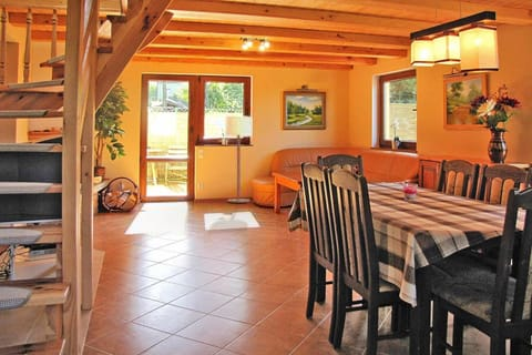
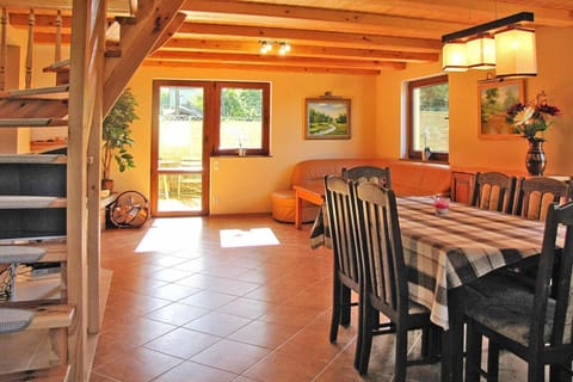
- floor lamp [224,115,254,204]
